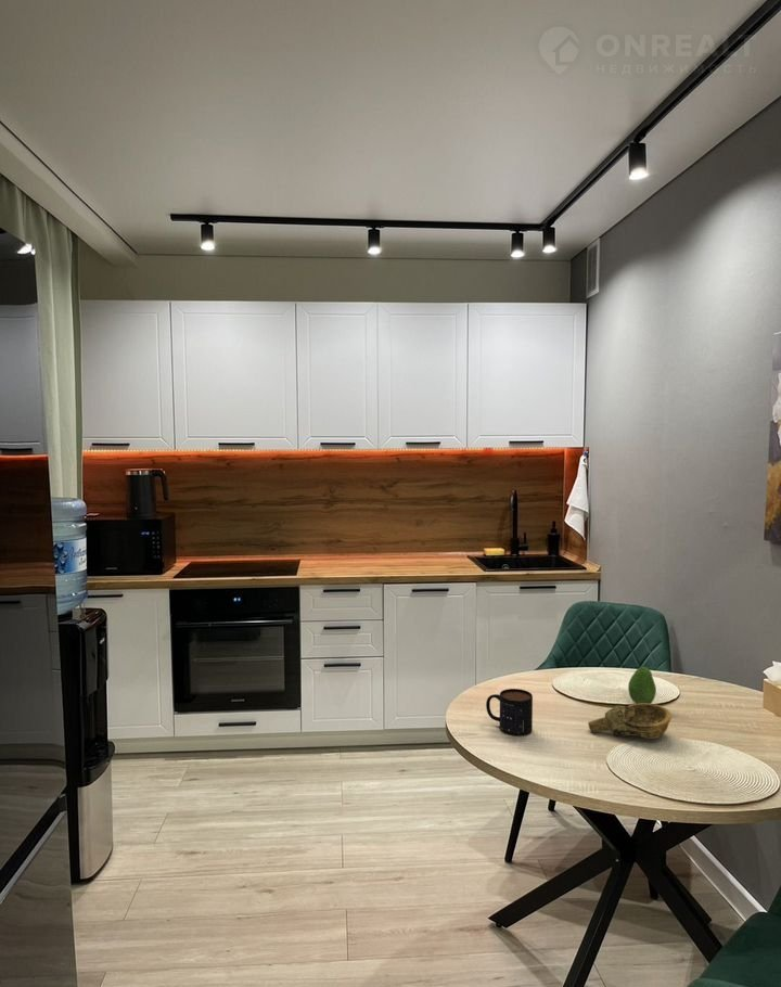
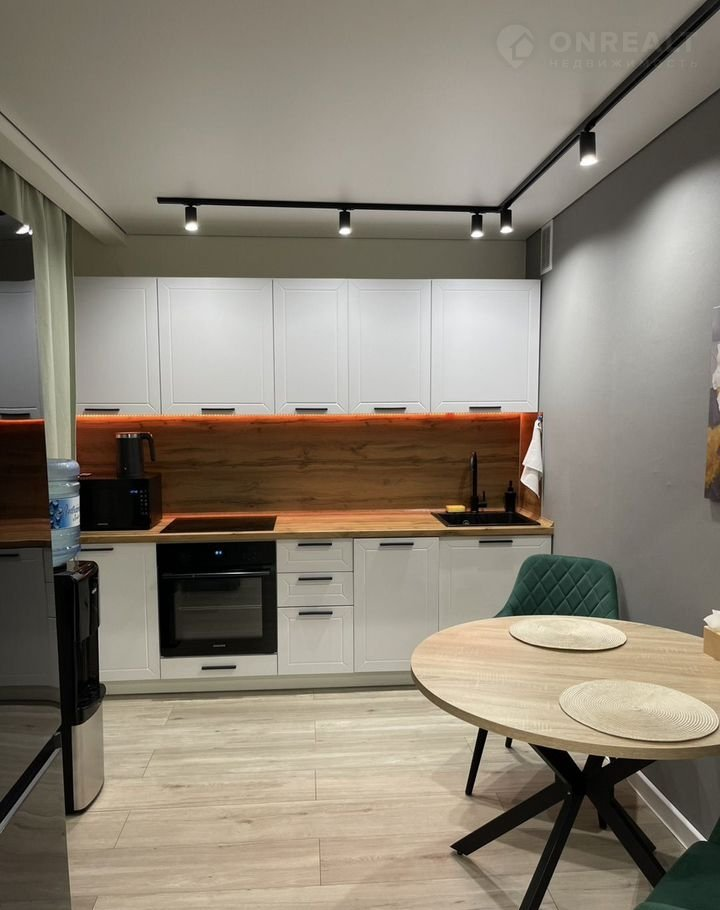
- decorative bowl [587,703,673,740]
- fruit [627,666,657,704]
- mug [485,688,534,738]
